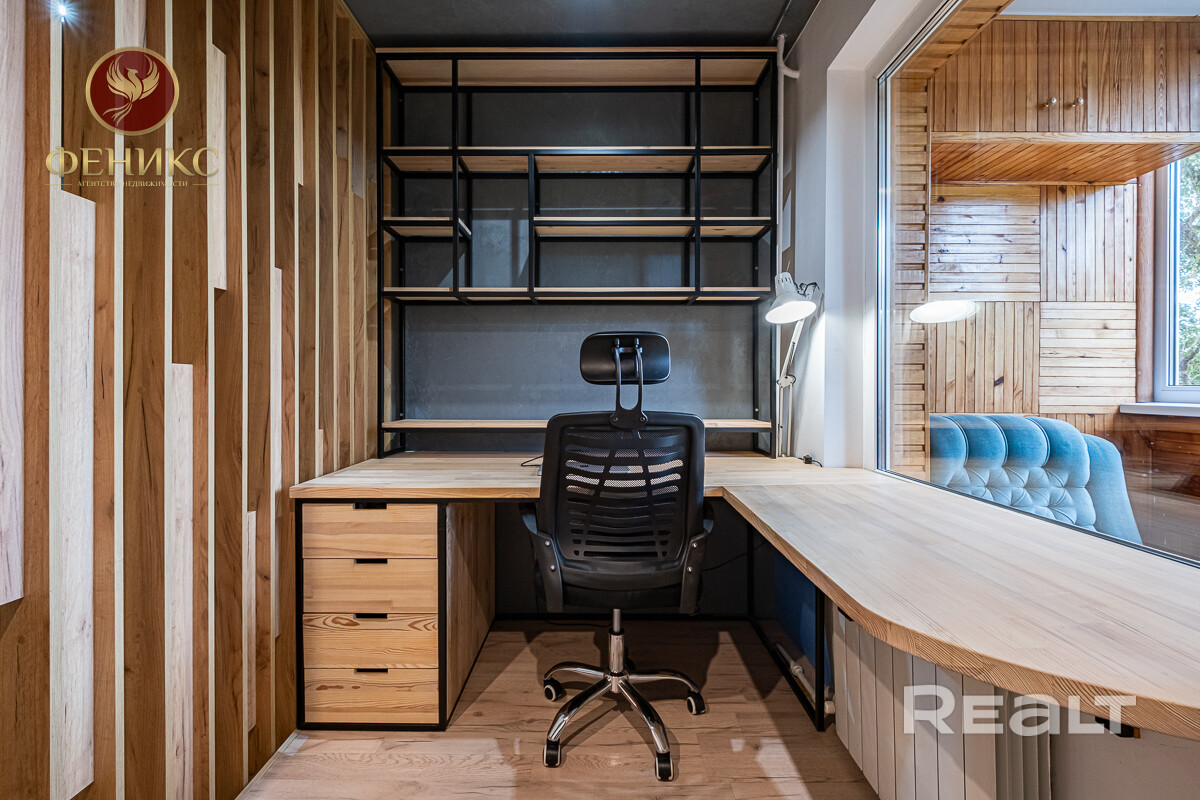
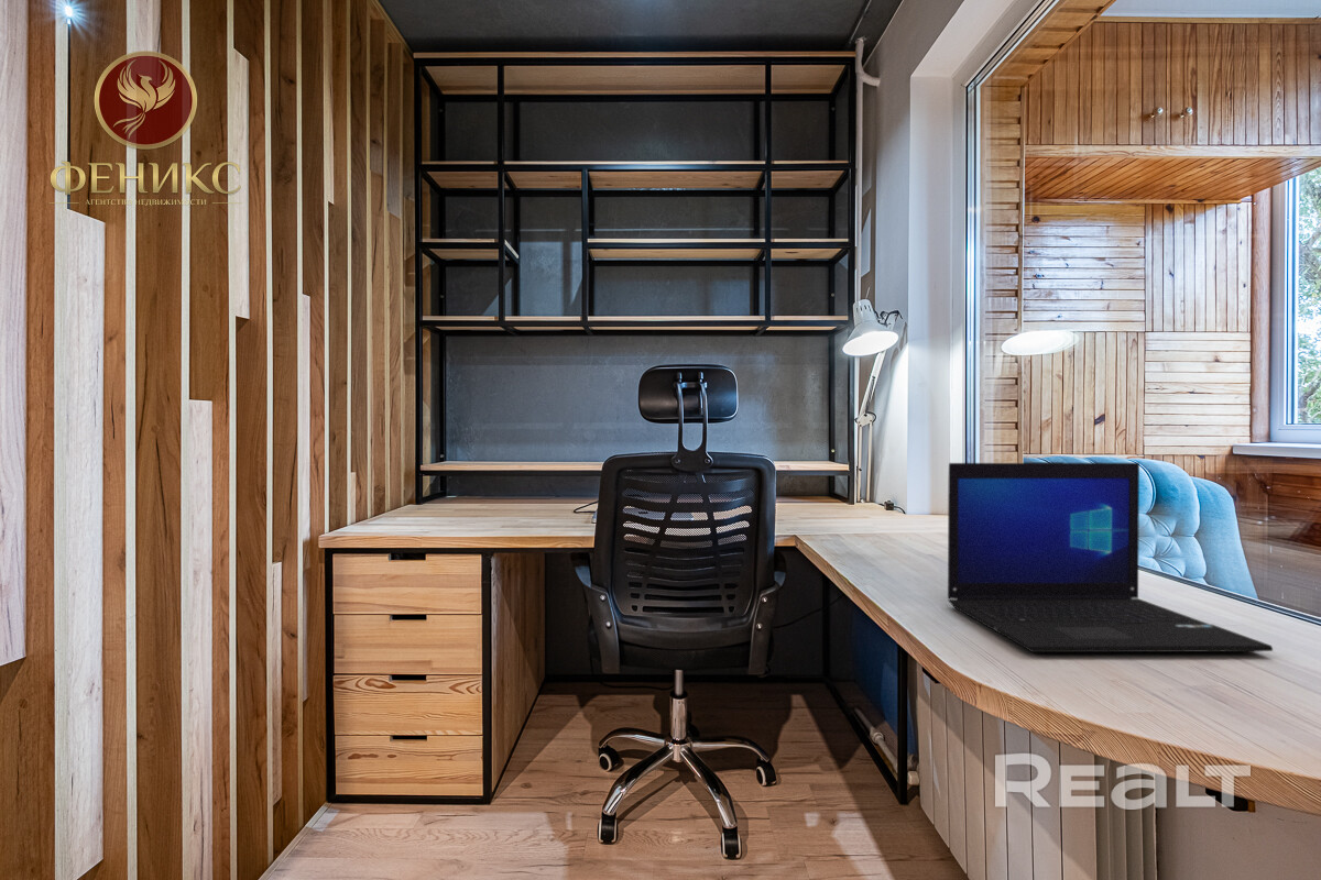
+ laptop [947,461,1274,653]
